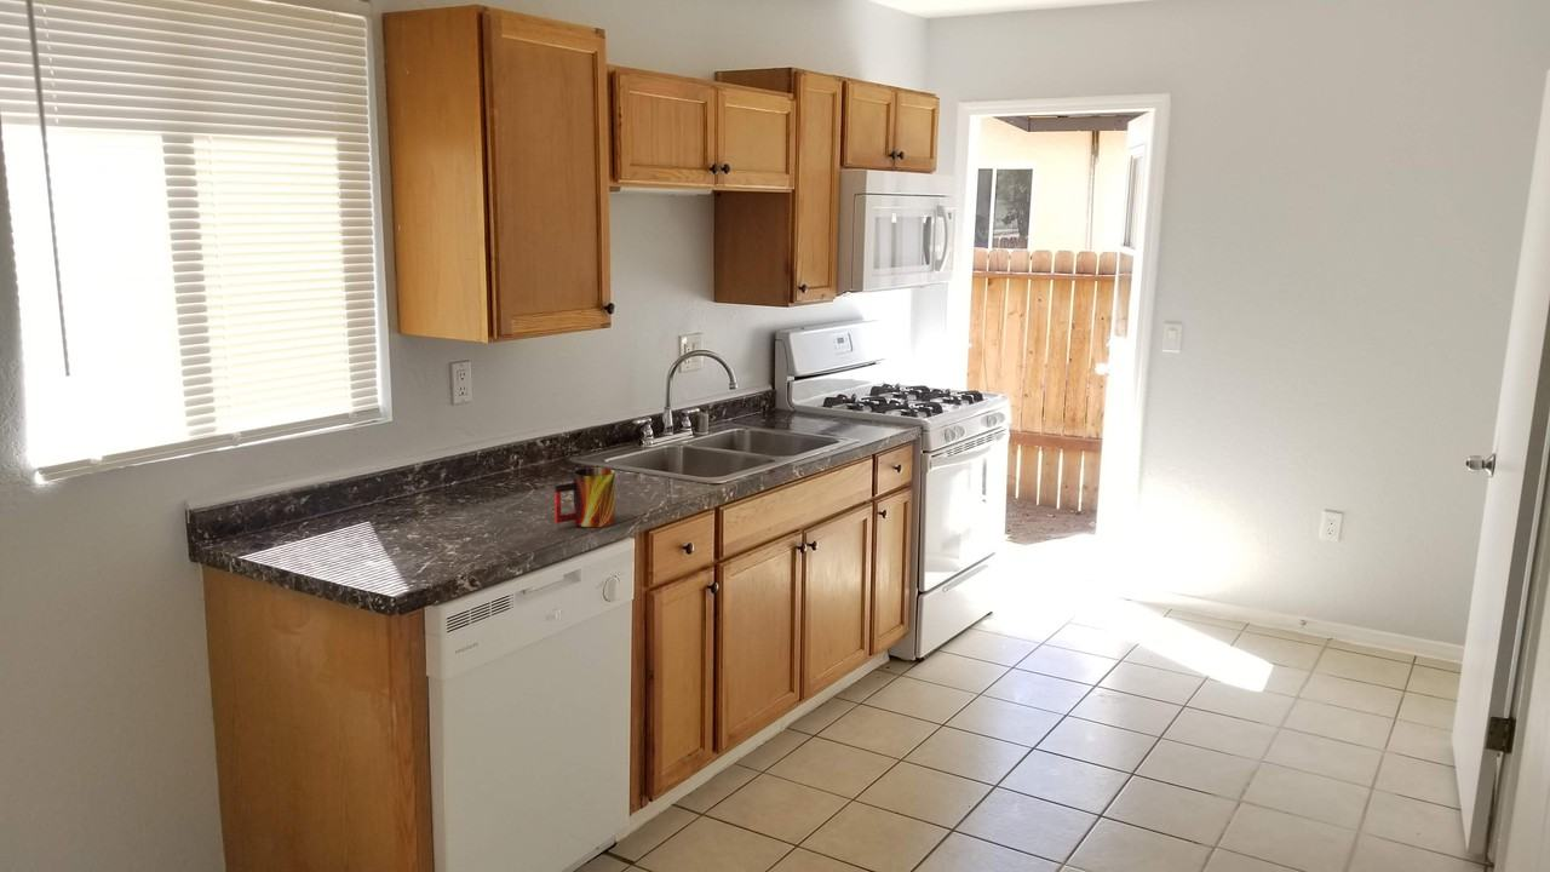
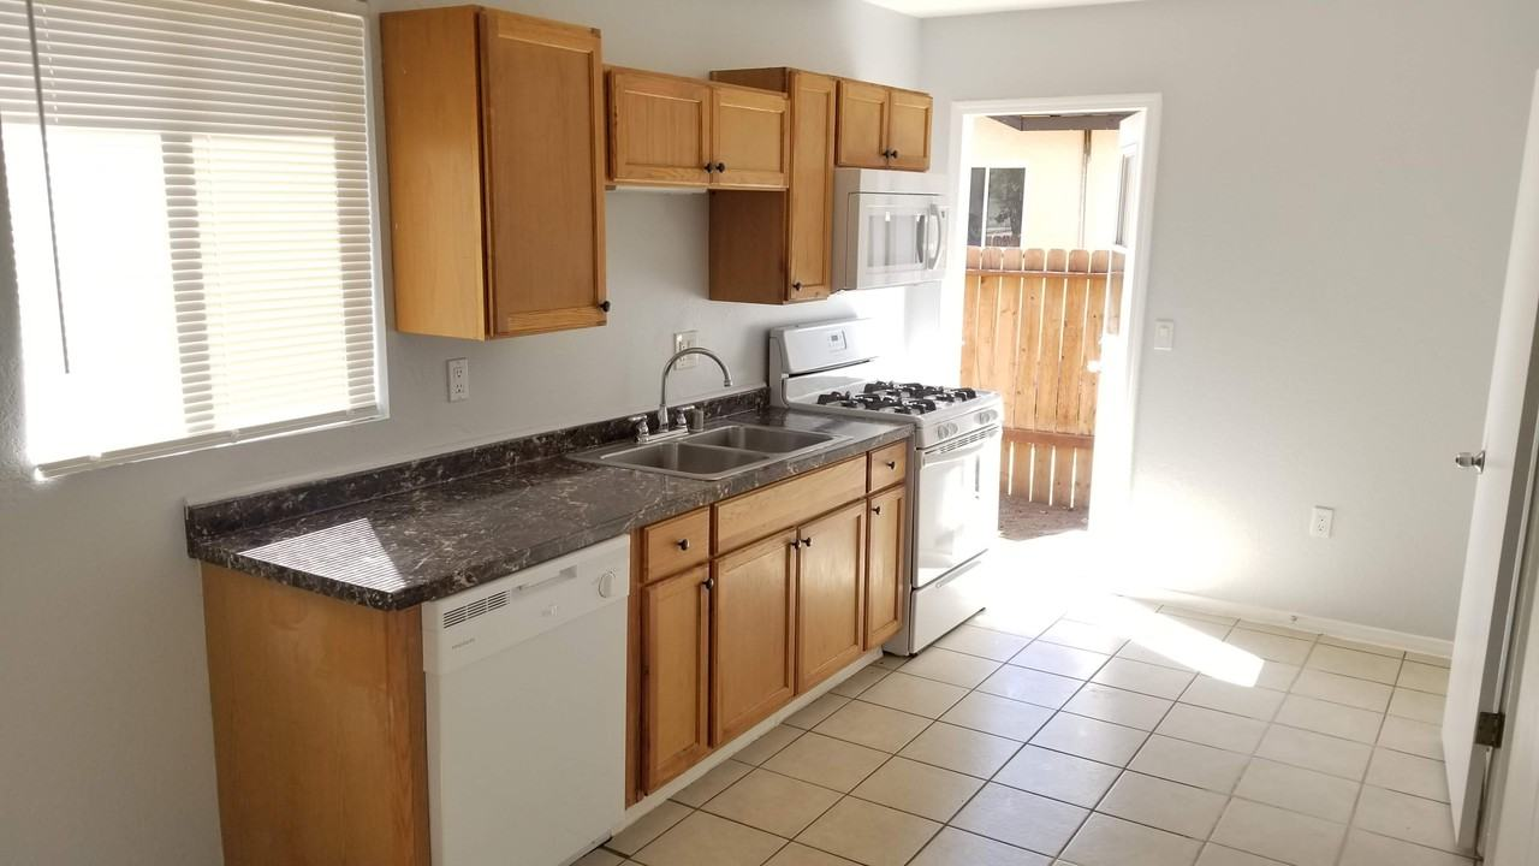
- mug [553,466,616,528]
